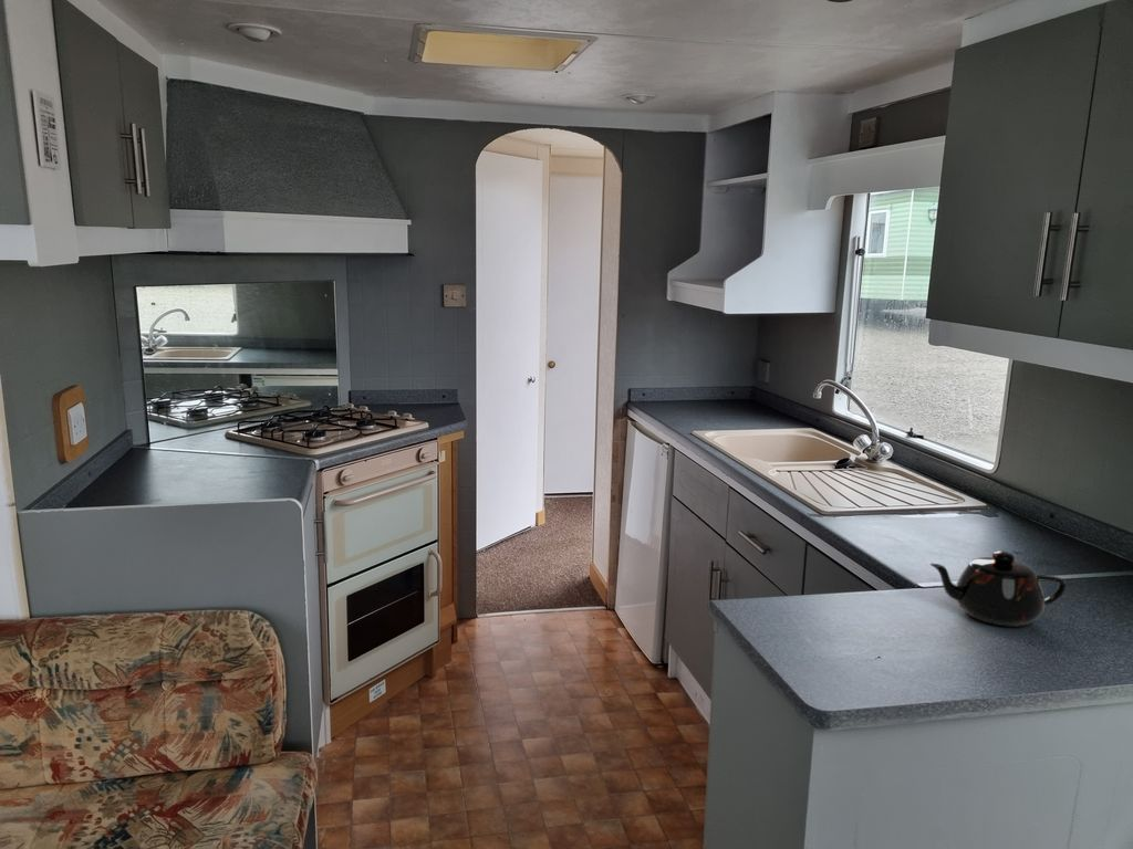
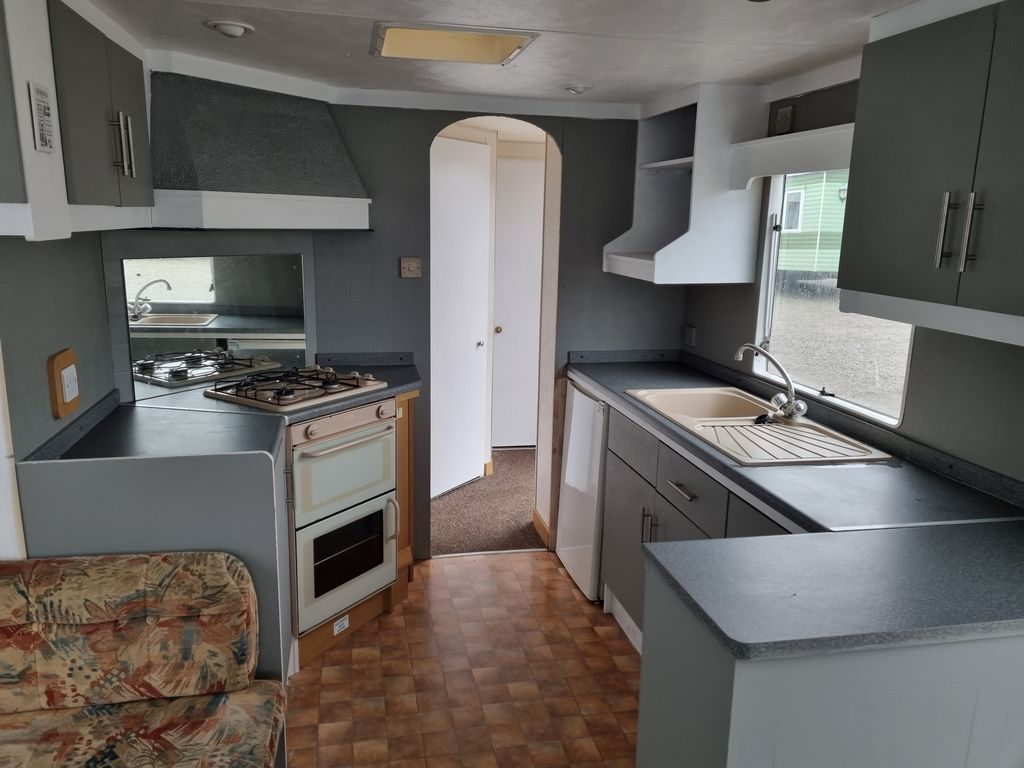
- teapot [928,549,1068,628]
